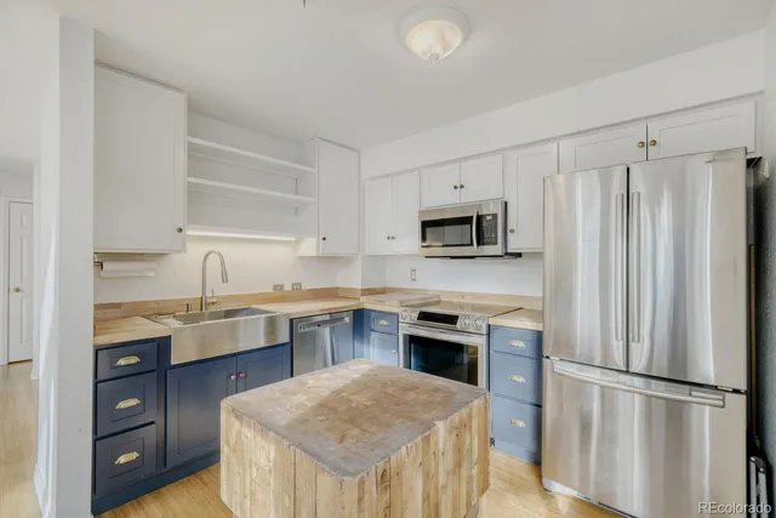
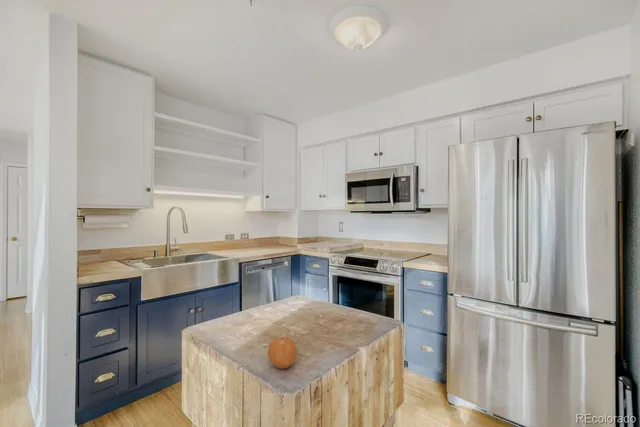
+ fruit [267,336,298,370]
